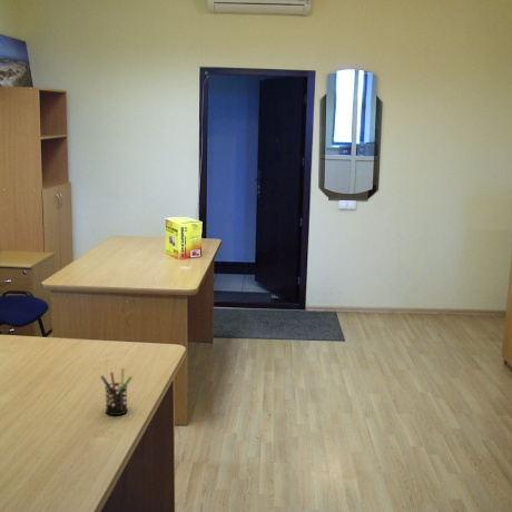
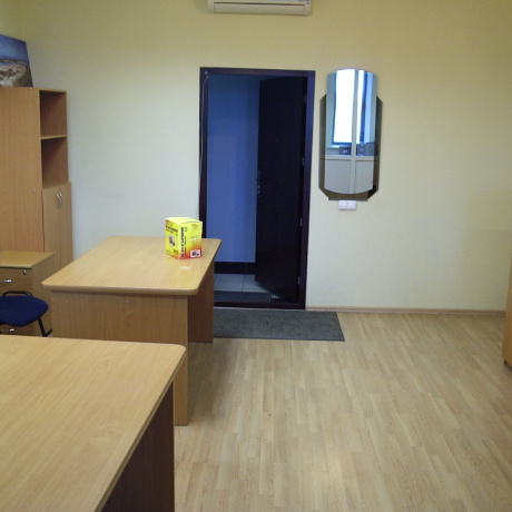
- pen holder [99,367,134,416]
